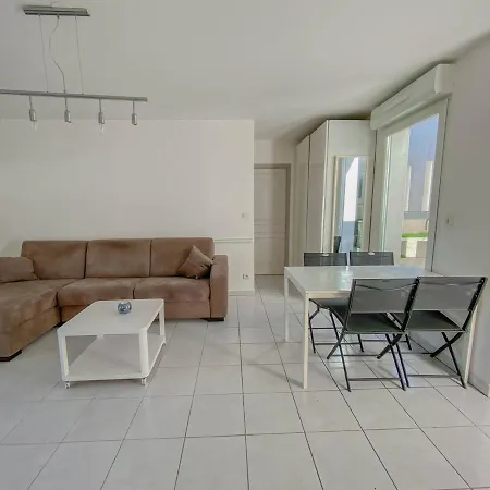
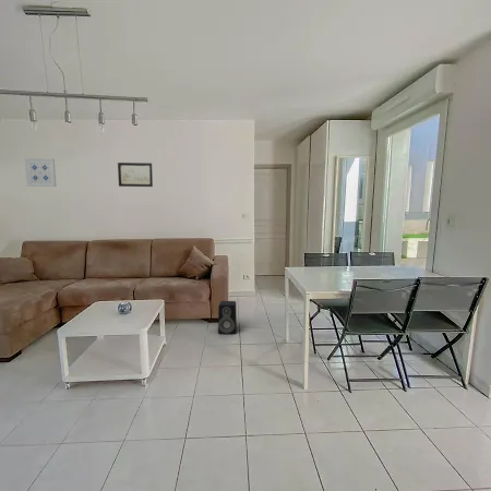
+ speaker [217,300,238,335]
+ wall art [23,157,57,188]
+ wall art [117,161,154,188]
